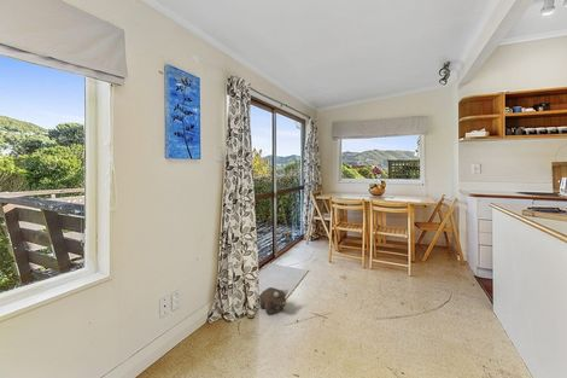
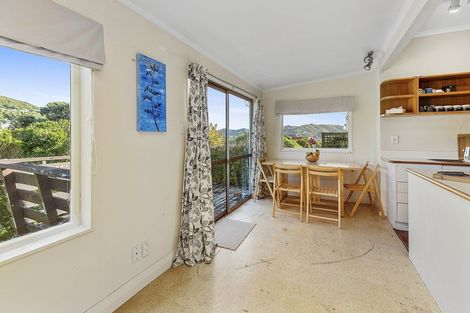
- plush toy [258,286,290,315]
